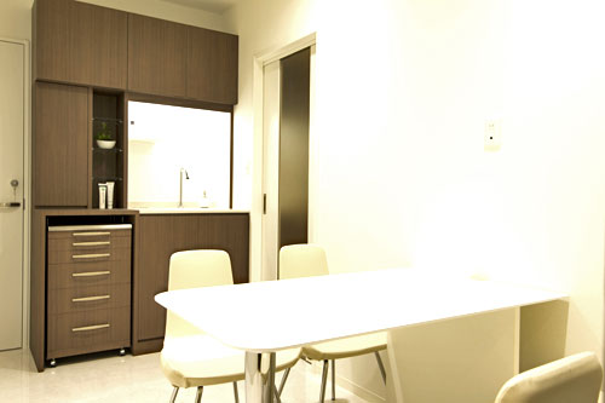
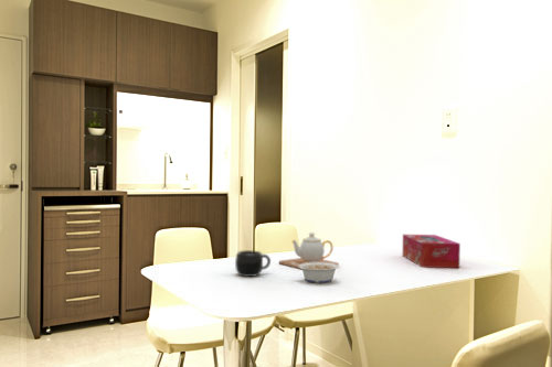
+ mug [234,249,272,278]
+ teapot [278,231,340,271]
+ tissue box [402,234,461,269]
+ legume [291,262,339,284]
